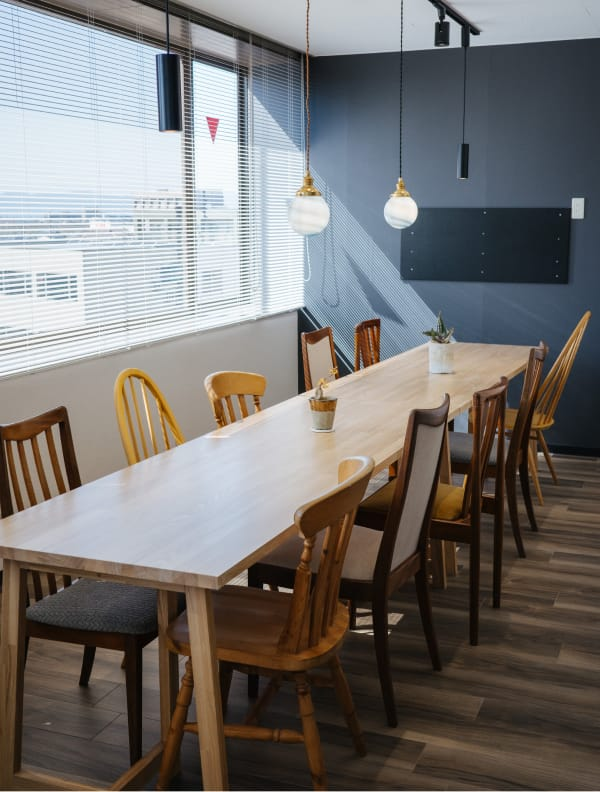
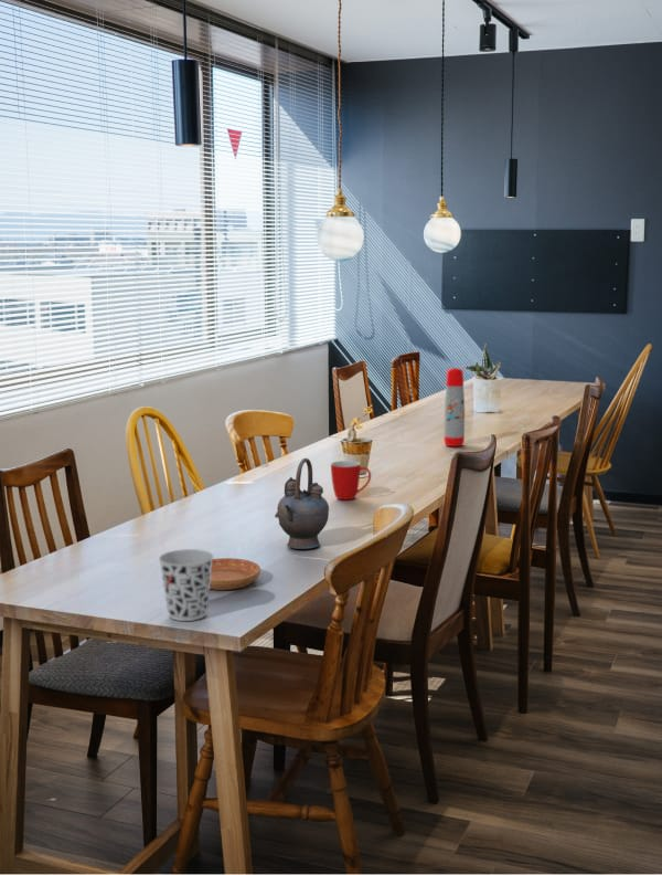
+ mug [330,460,372,500]
+ teapot [274,457,330,550]
+ saucer [210,557,261,591]
+ cup [158,548,214,622]
+ water bottle [442,367,466,447]
